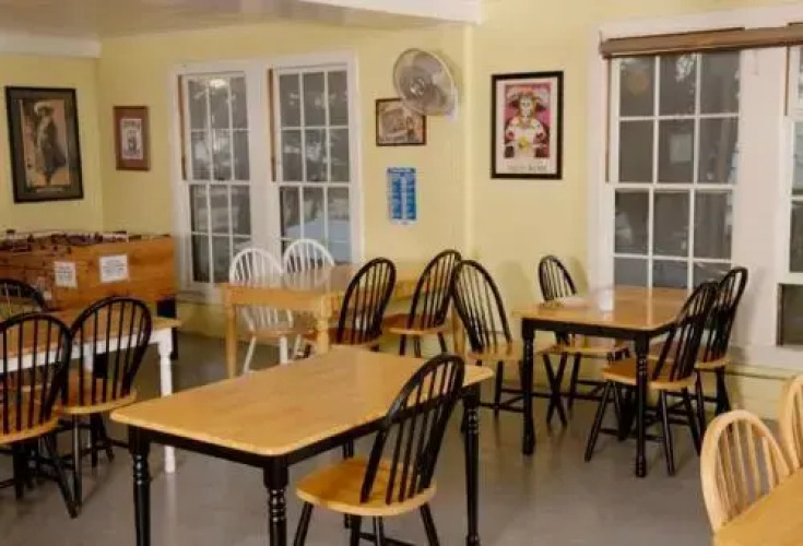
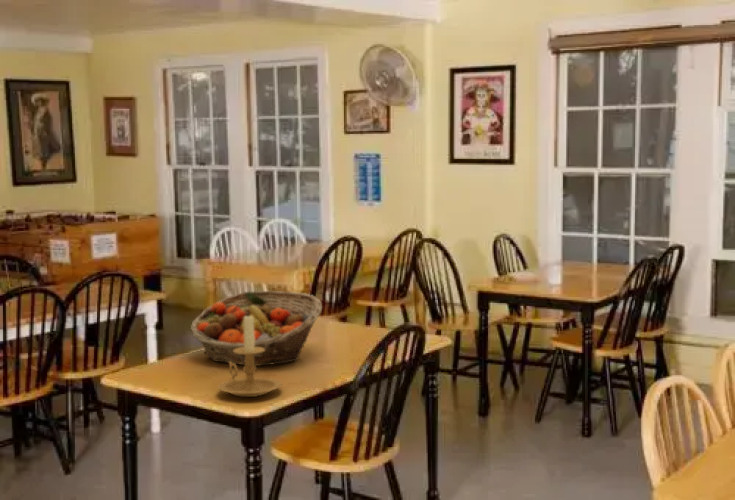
+ candle holder [217,313,284,398]
+ fruit basket [189,290,323,367]
